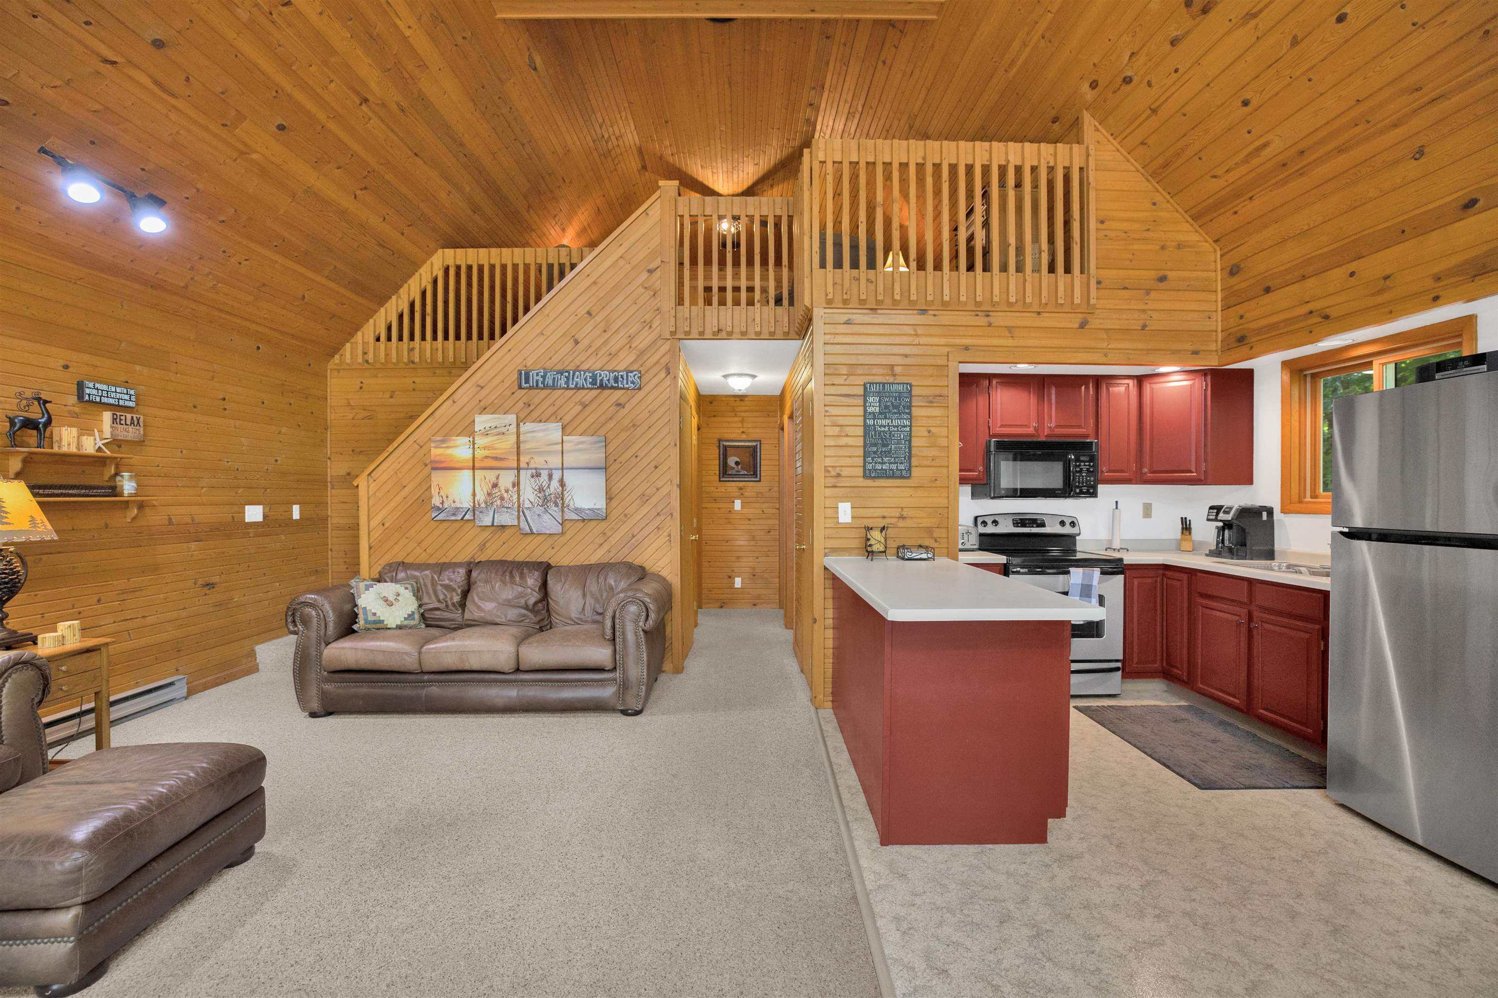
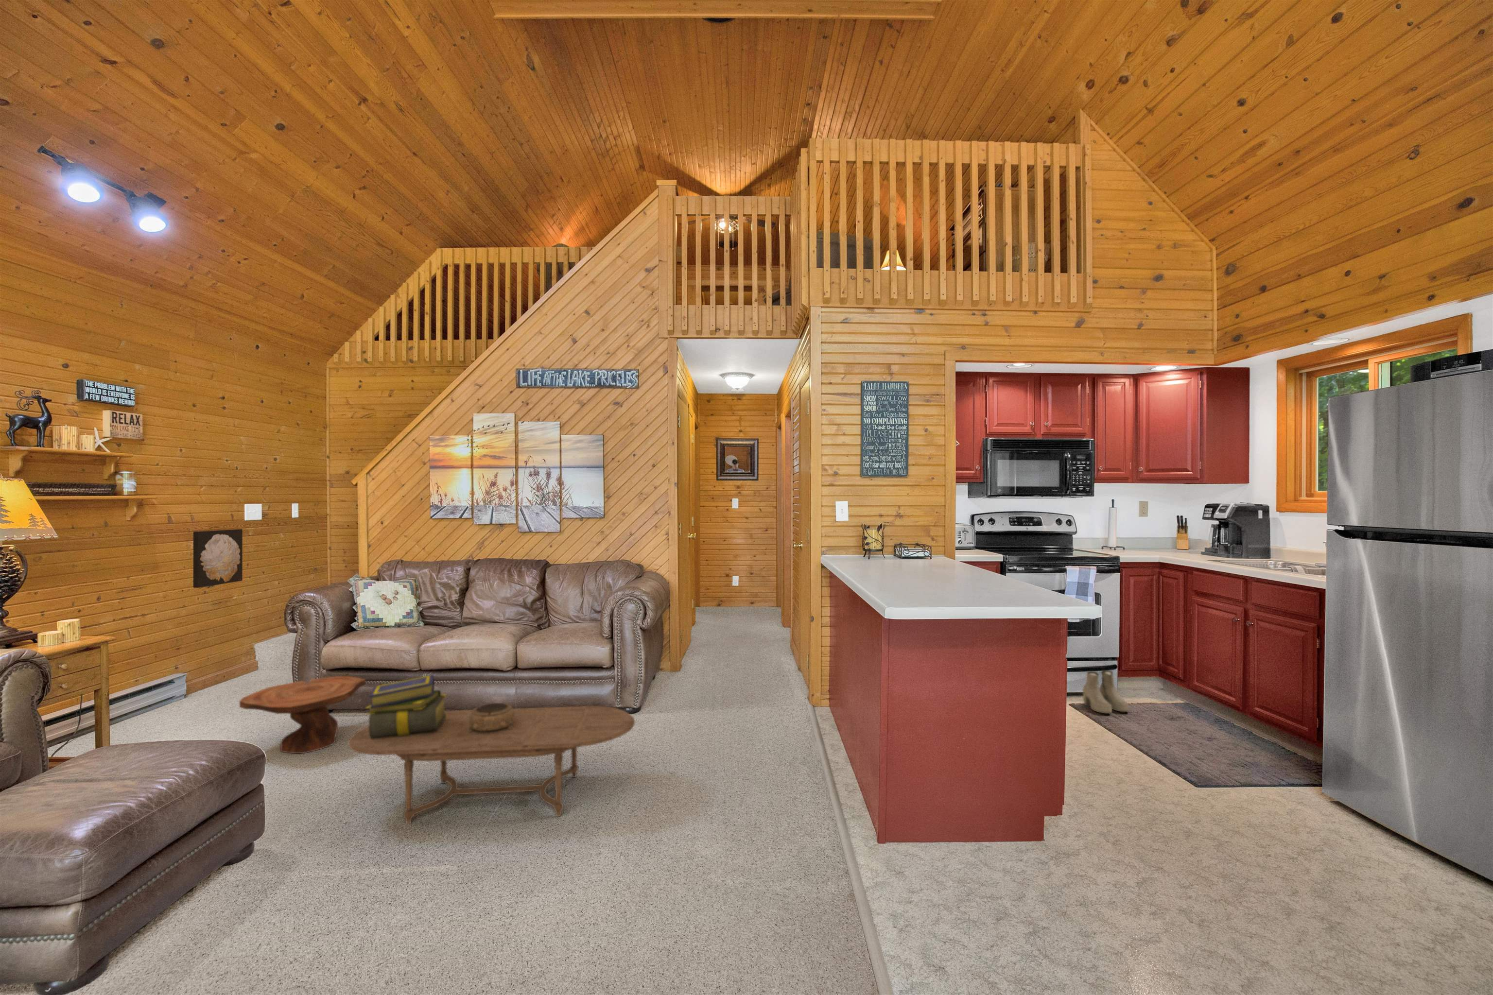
+ wall art [192,529,243,589]
+ boots [1082,670,1130,714]
+ coffee table [348,705,635,824]
+ stack of books [365,674,448,738]
+ decorative bowl [468,703,514,733]
+ side table [239,673,367,754]
